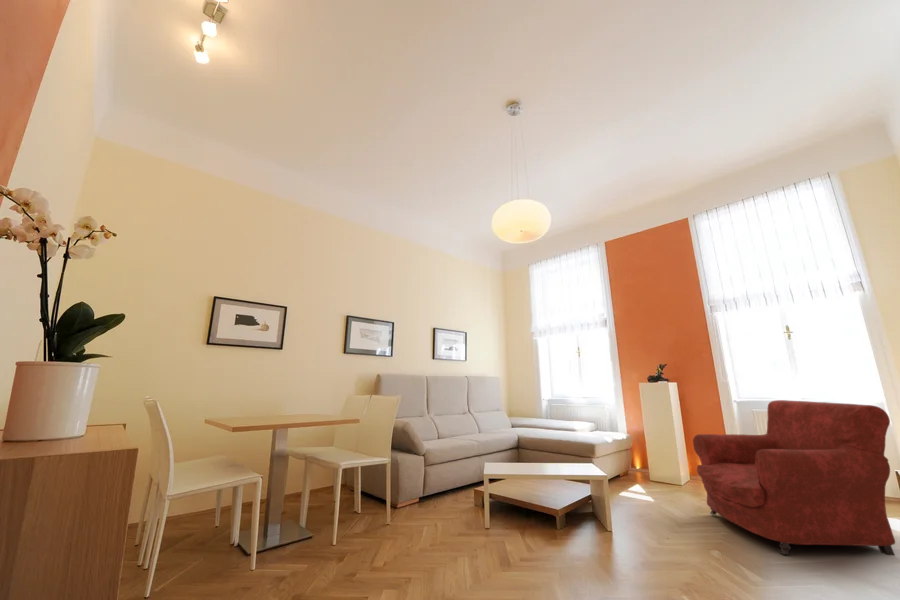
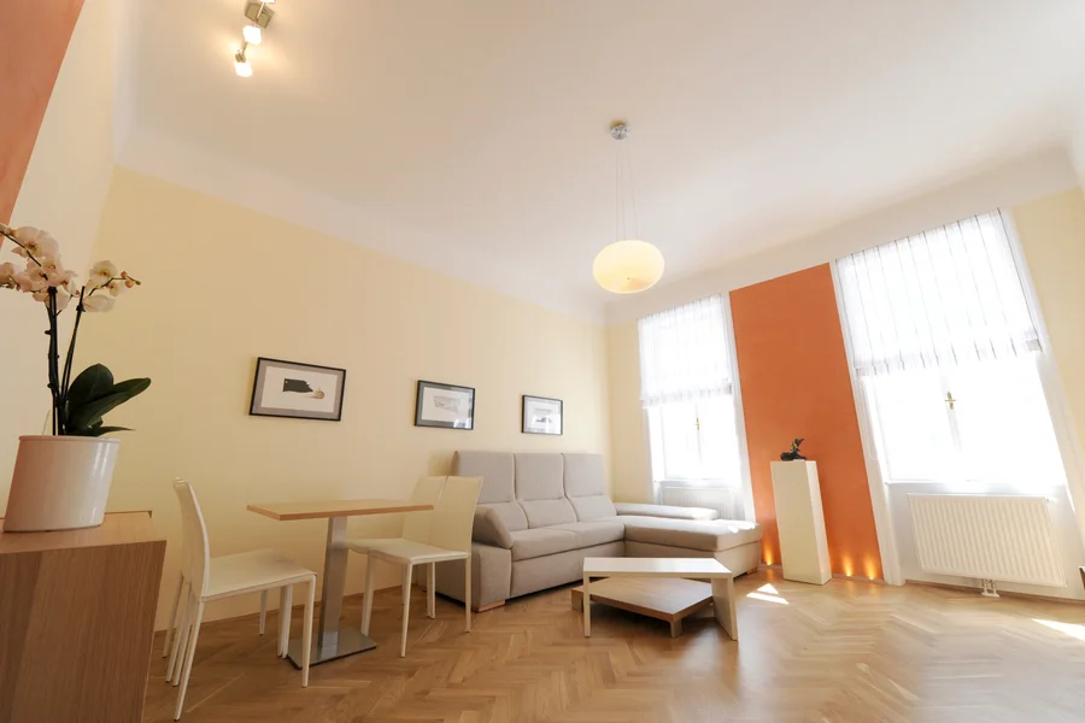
- armchair [692,399,896,556]
